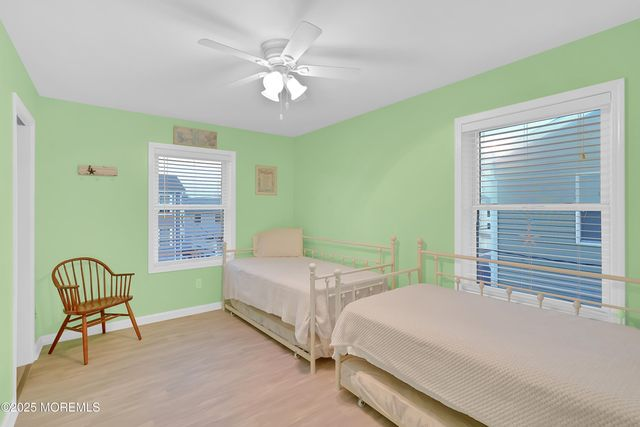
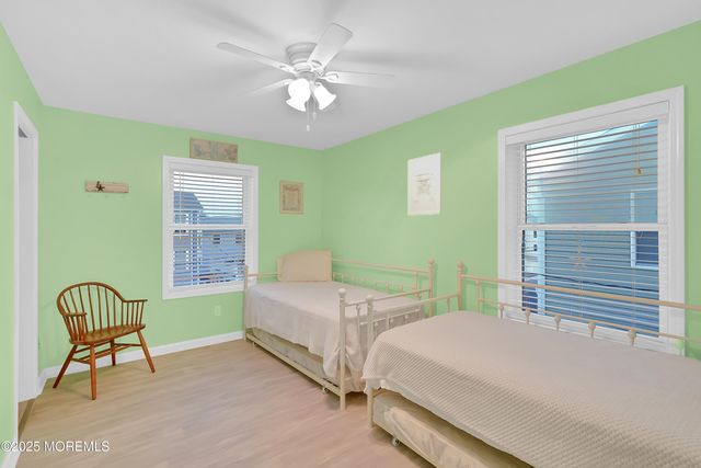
+ wall art [407,151,443,217]
